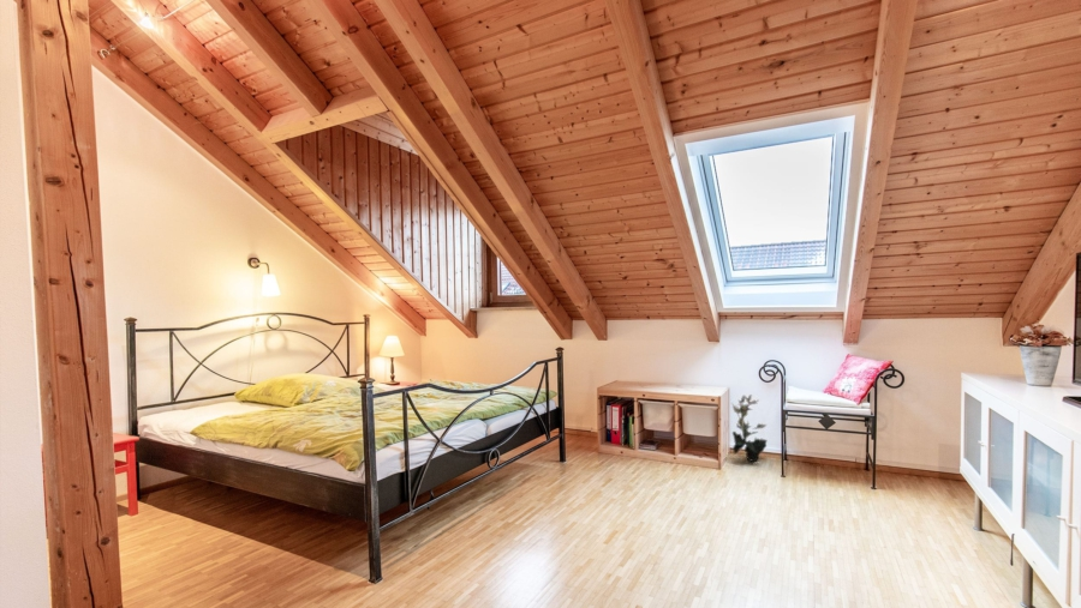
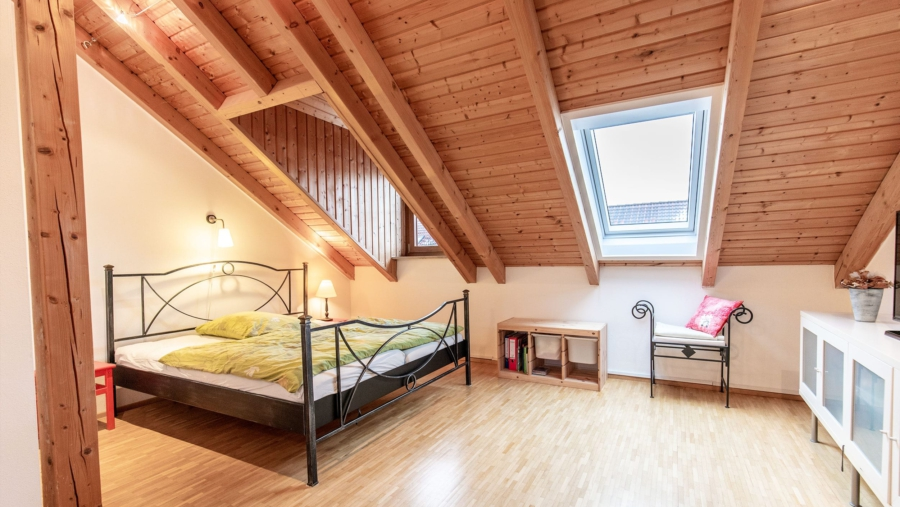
- decorative plant [730,393,769,464]
